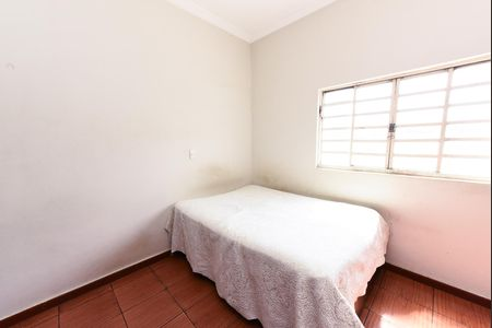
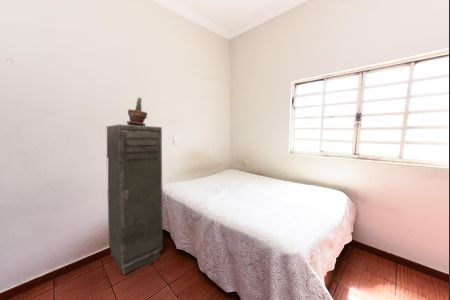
+ potted plant [126,96,148,126]
+ storage cabinet [106,124,164,276]
